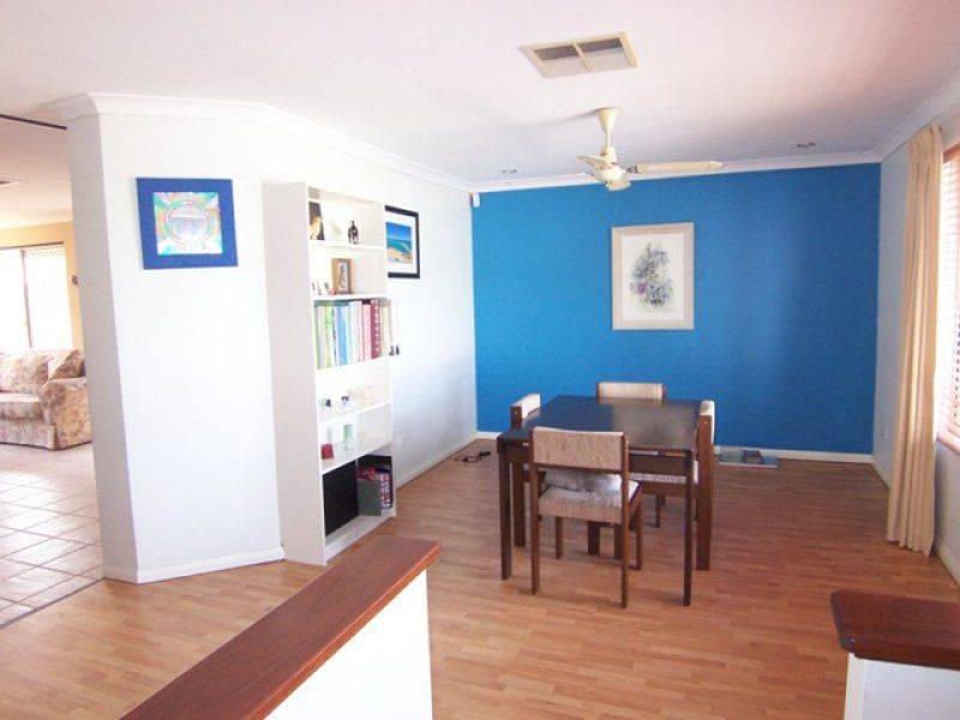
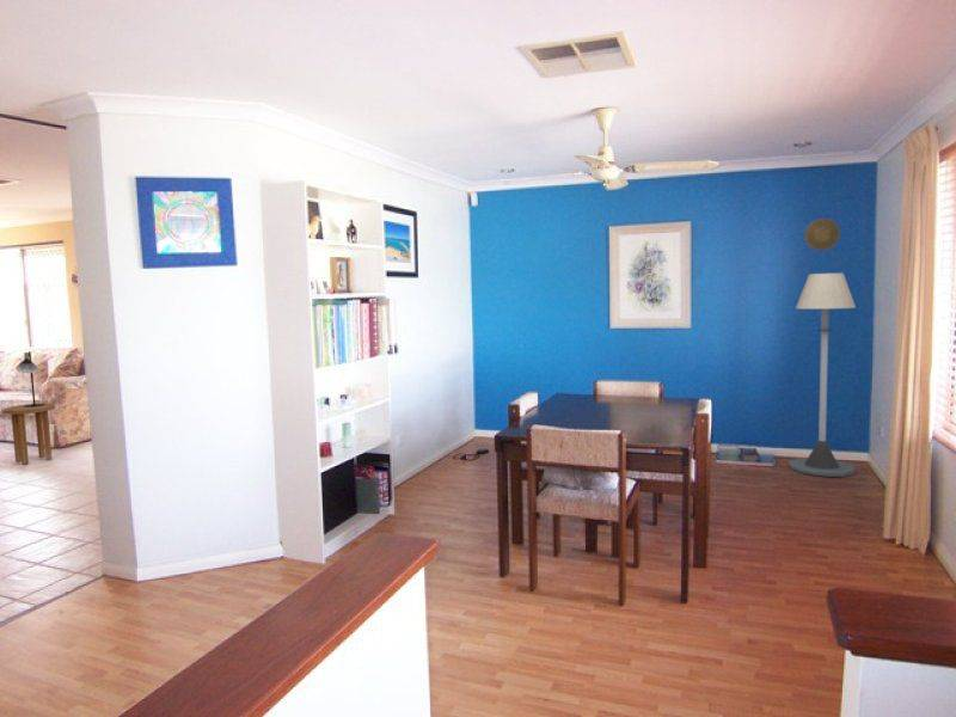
+ table lamp [16,350,45,407]
+ decorative plate [803,217,841,252]
+ side table [1,403,56,466]
+ floor lamp [788,272,857,478]
